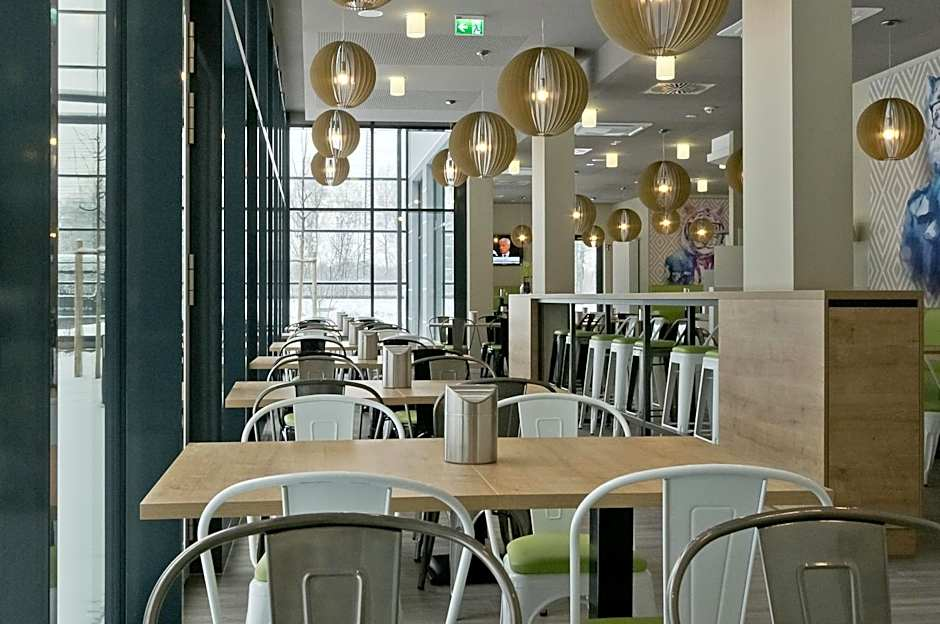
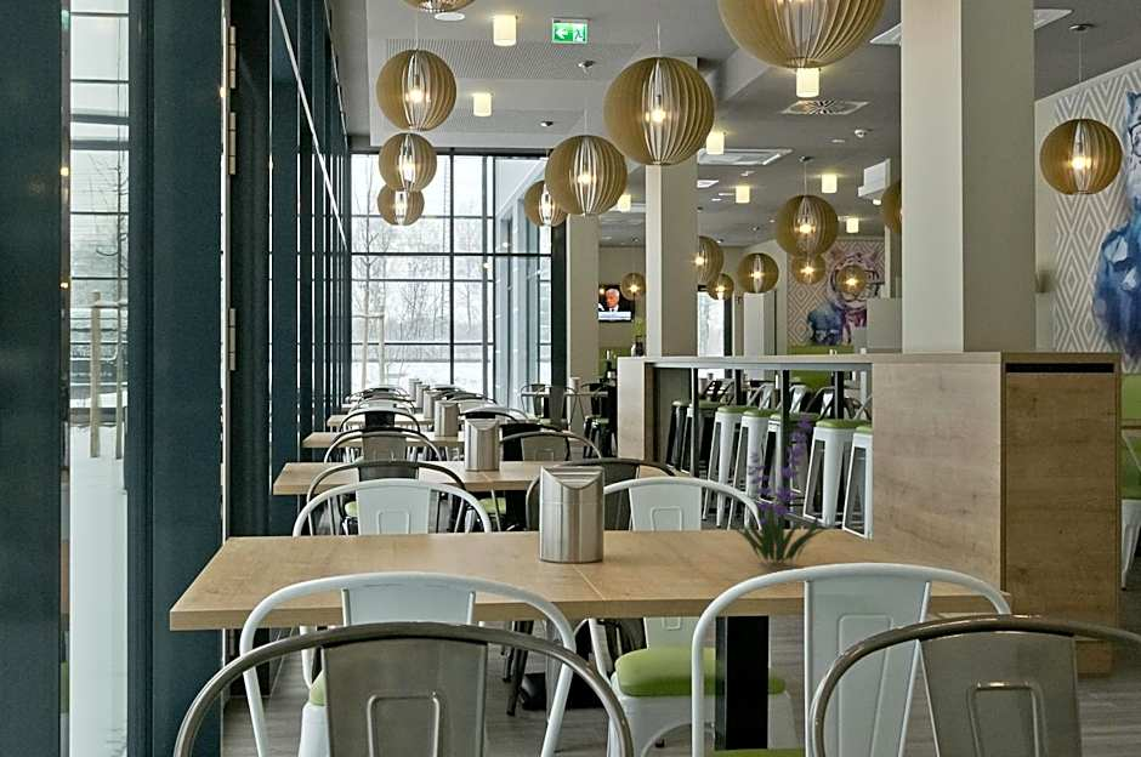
+ plant [725,412,835,563]
